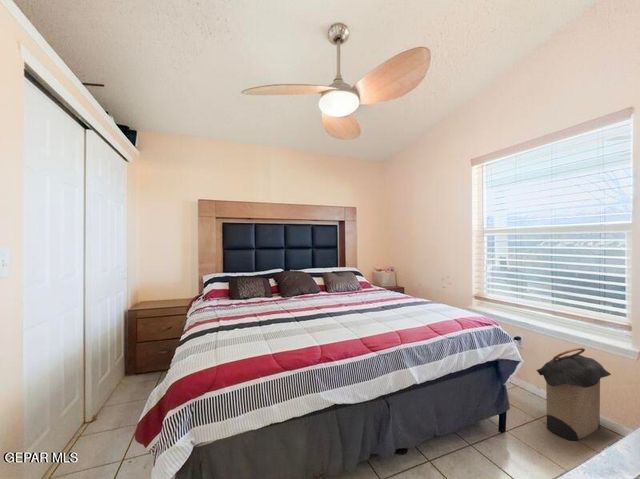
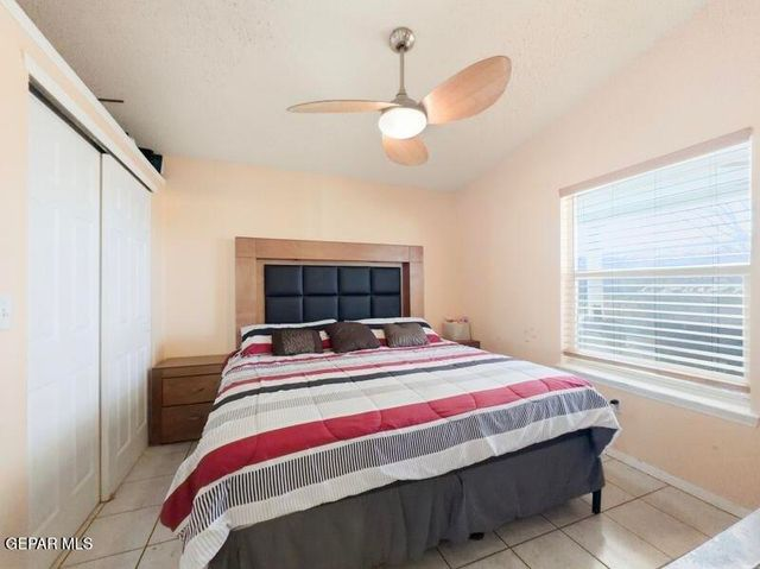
- laundry hamper [536,347,612,441]
